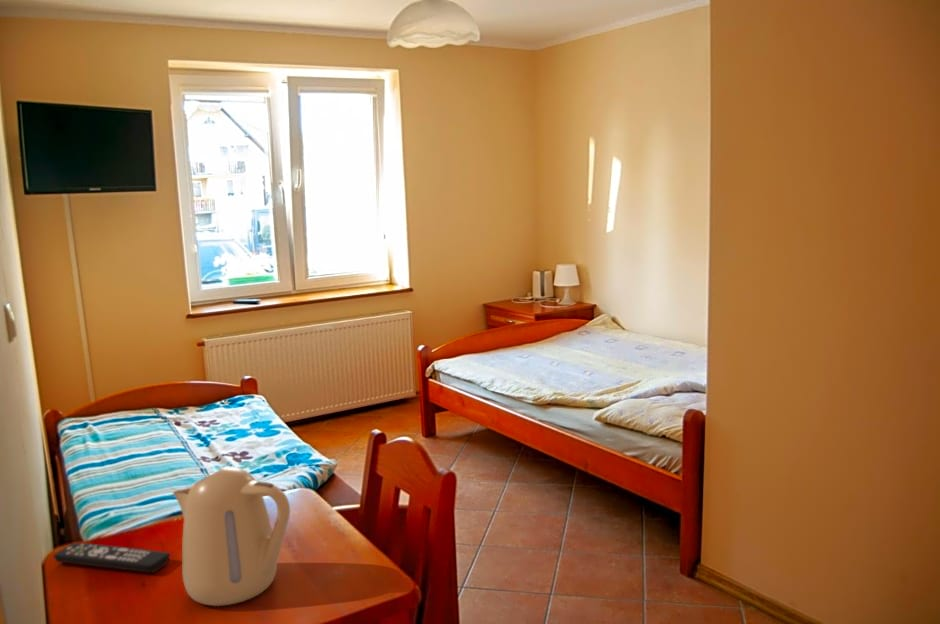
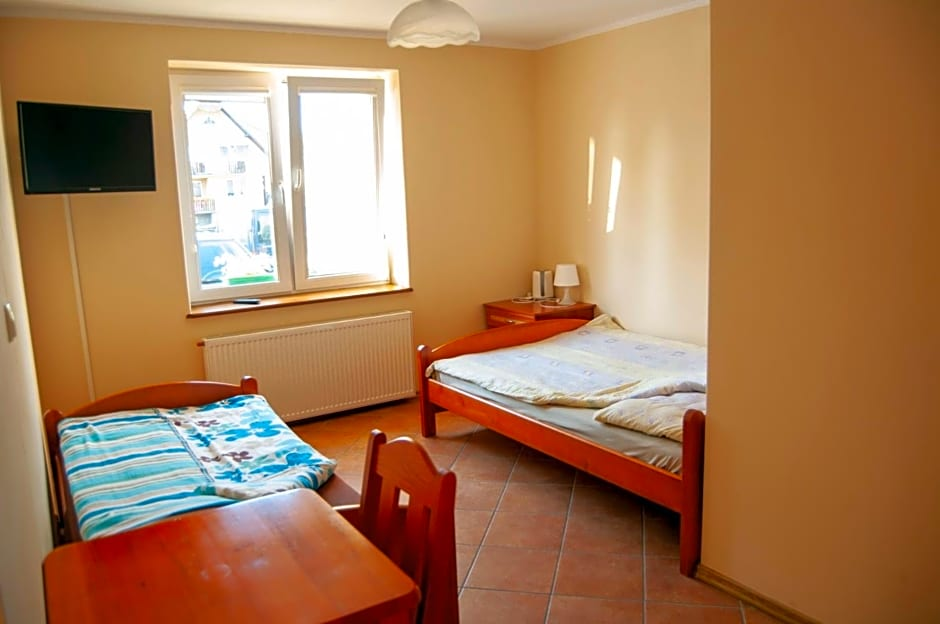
- remote control [52,542,171,573]
- kettle [172,465,291,607]
